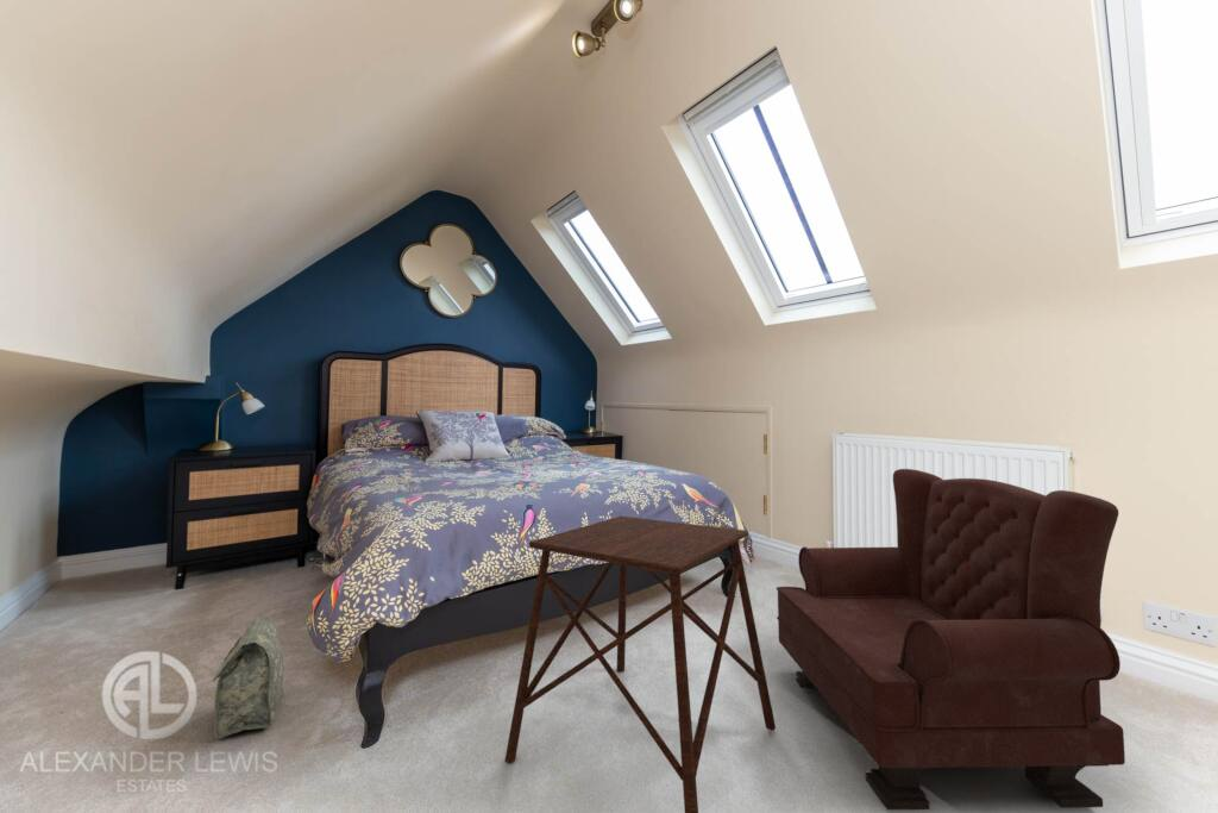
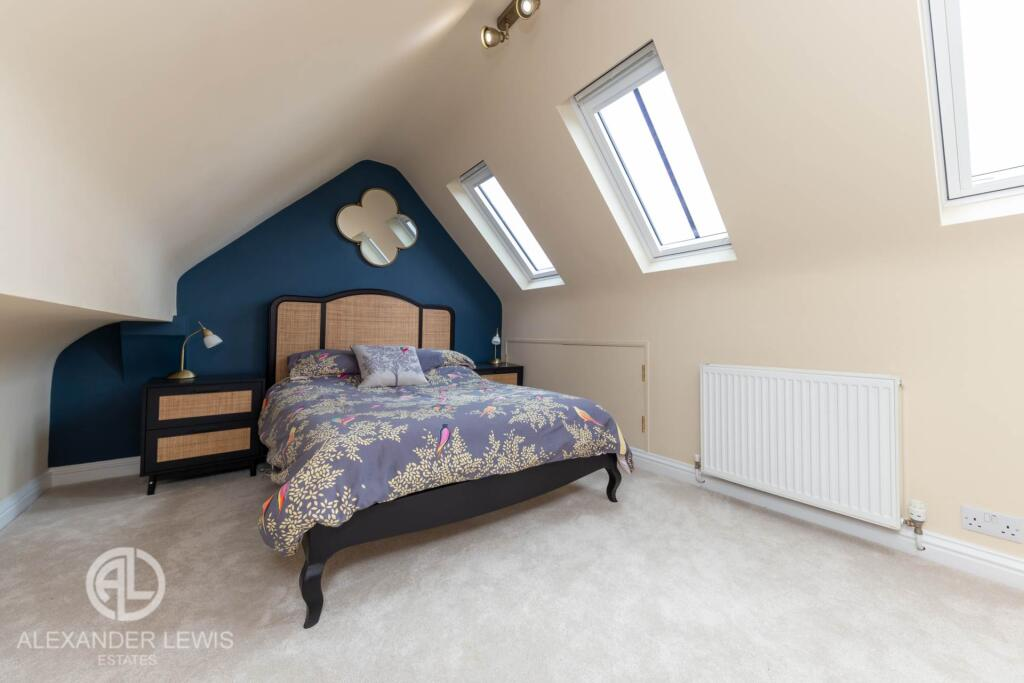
- armchair [776,468,1126,811]
- bag [212,614,285,739]
- side table [504,515,777,813]
